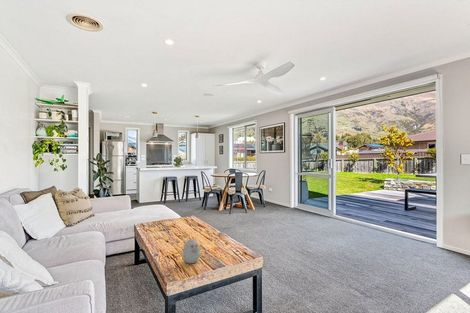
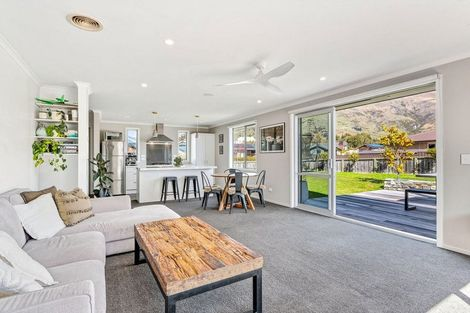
- decorative egg [181,238,201,264]
